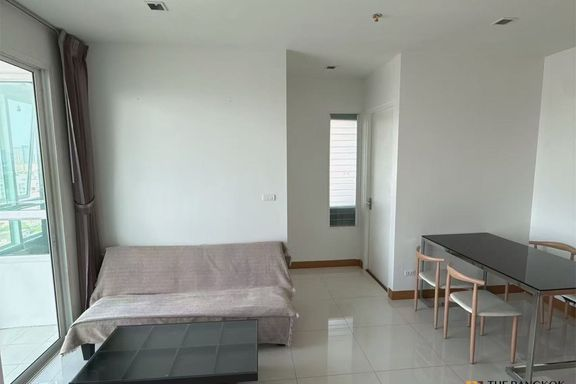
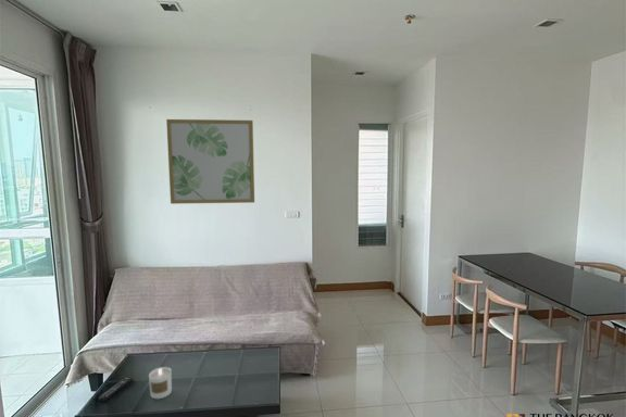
+ candle [148,366,173,400]
+ remote control [98,376,134,403]
+ wall art [165,118,255,205]
